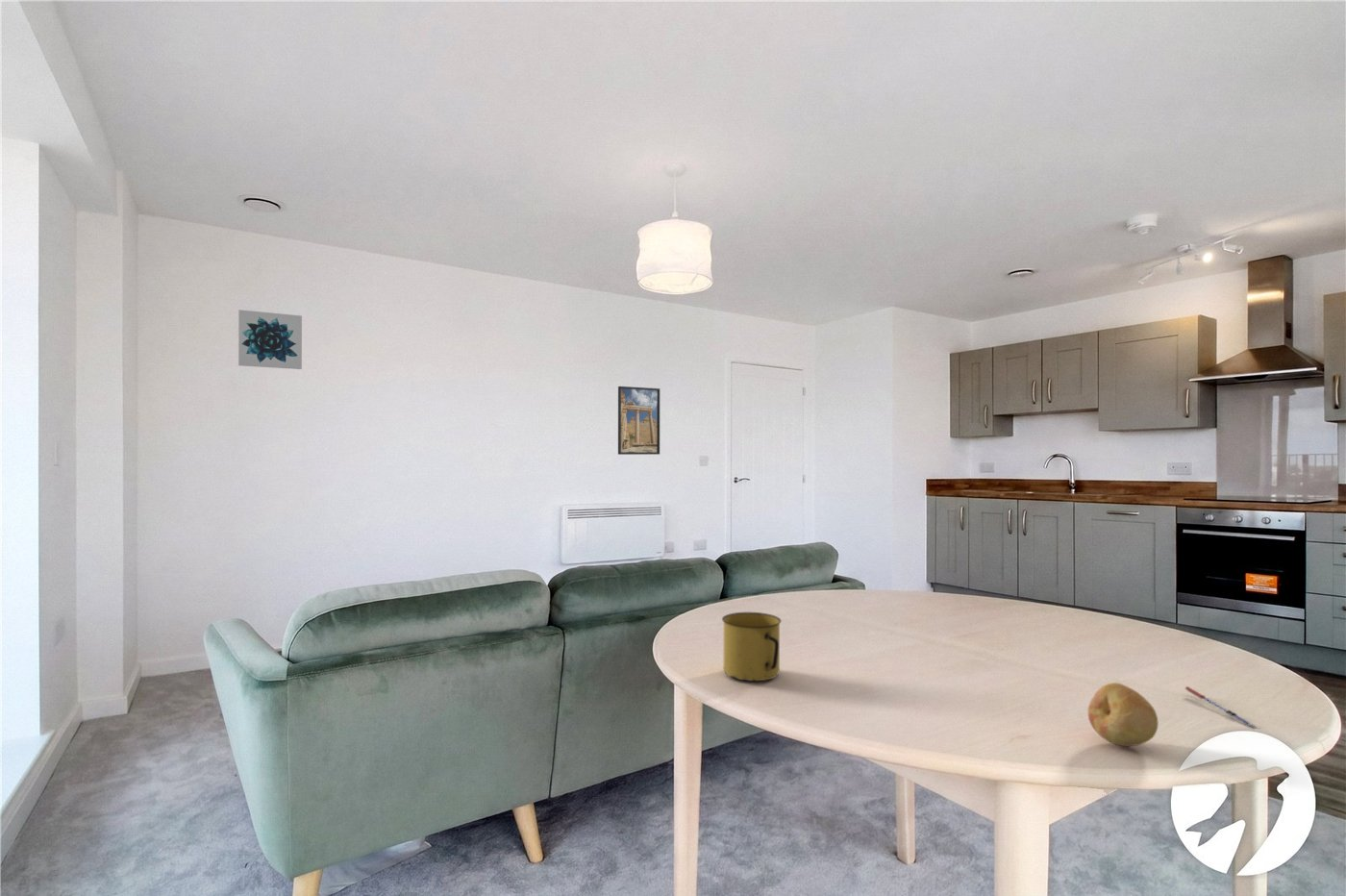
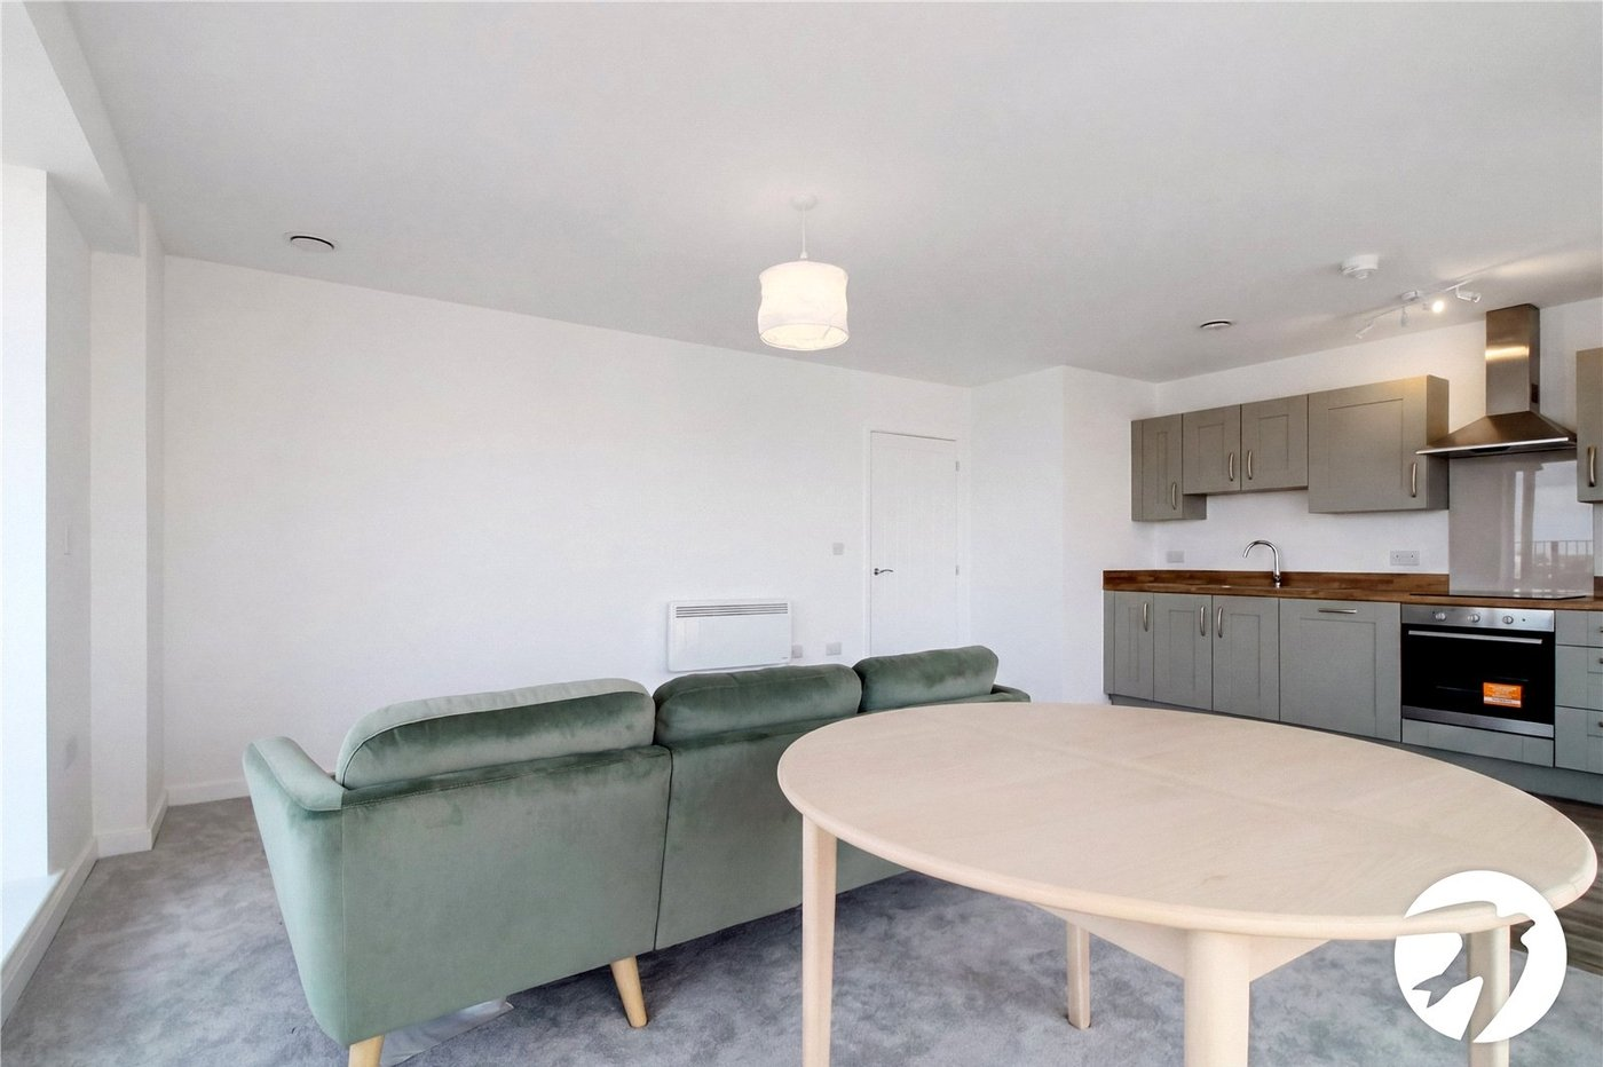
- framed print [617,386,661,456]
- mug [721,611,782,682]
- pen [1184,685,1257,729]
- wall art [237,309,303,370]
- fruit [1087,682,1159,747]
